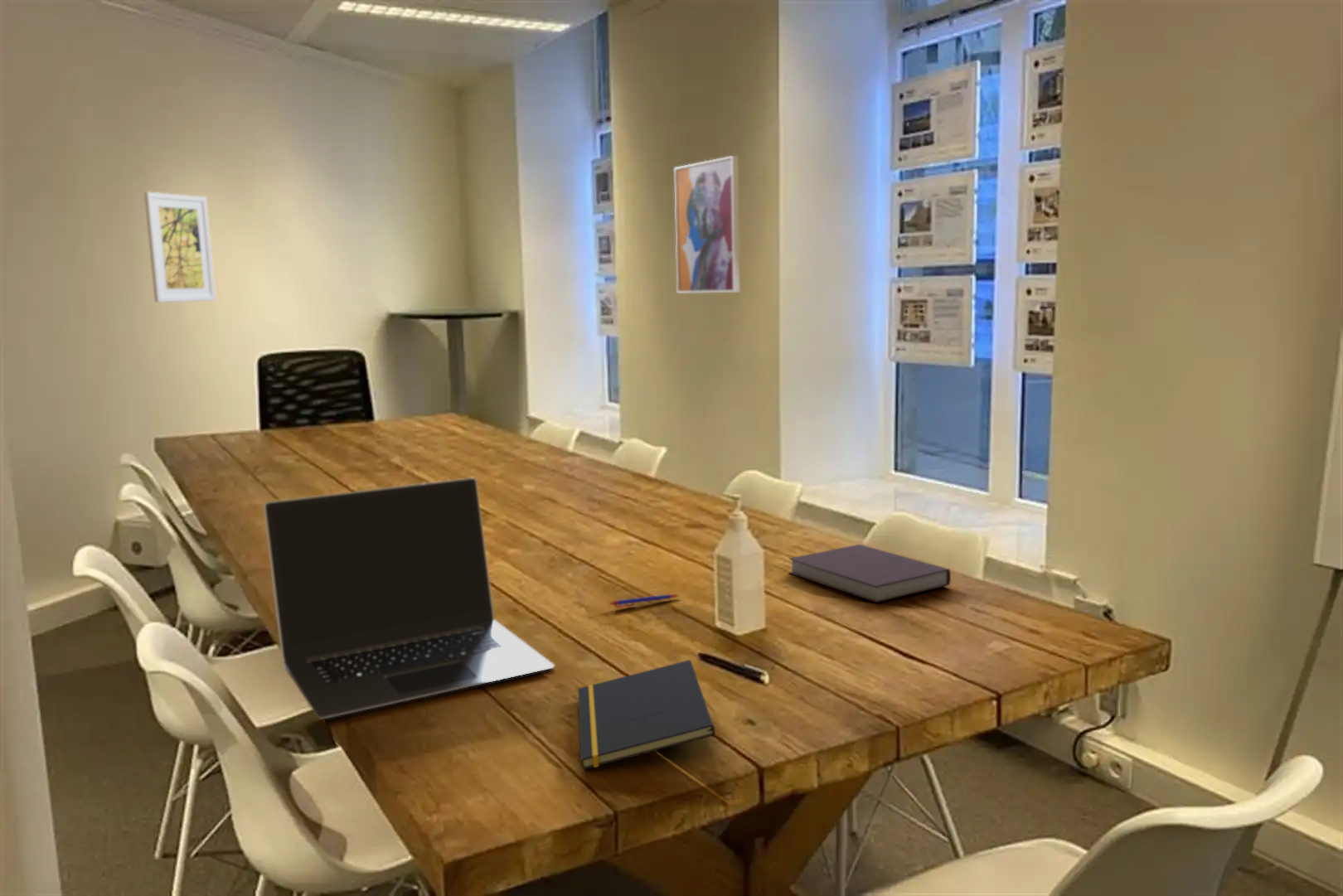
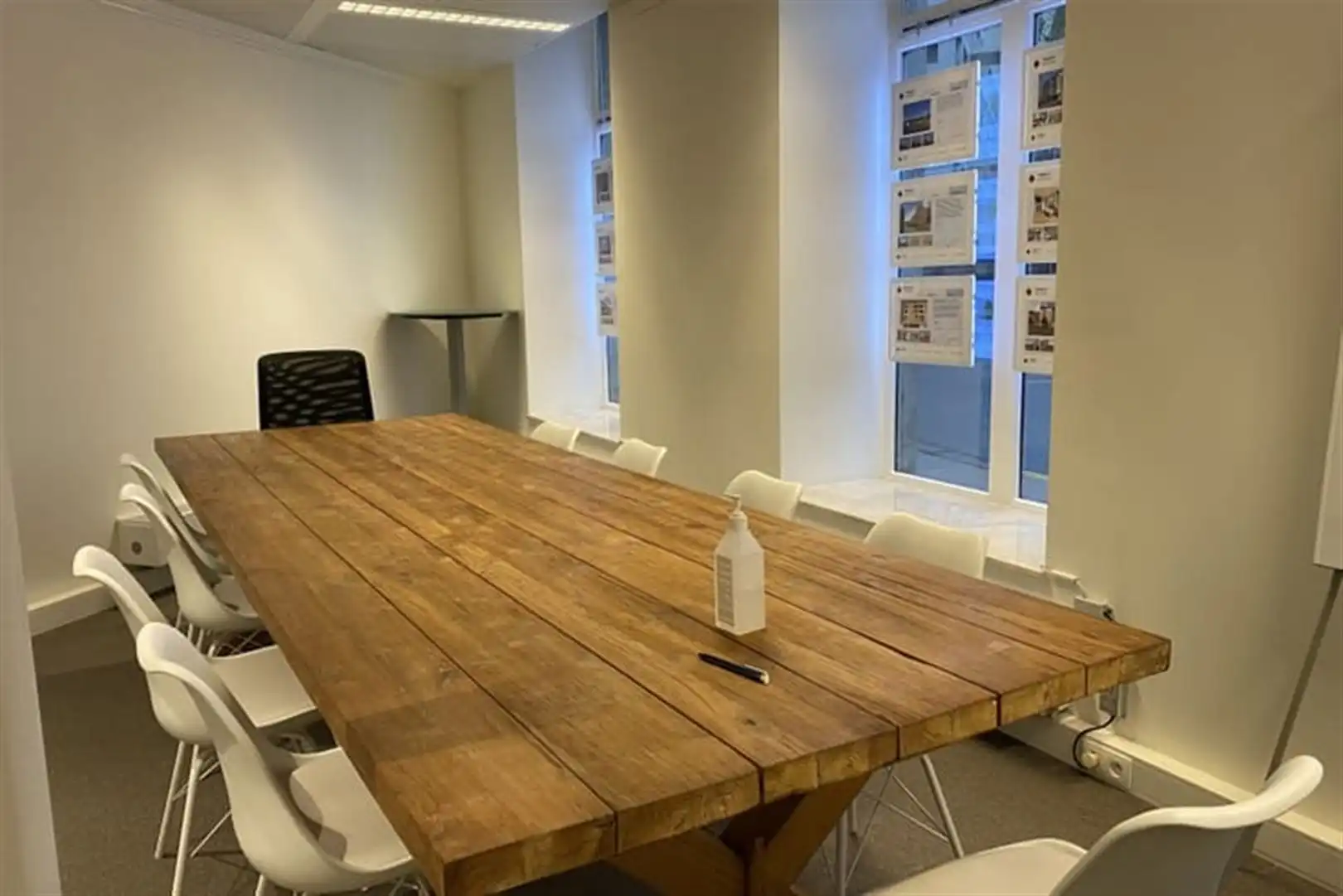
- notebook [788,544,952,603]
- laptop [263,477,555,720]
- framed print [143,191,216,303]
- notepad [578,659,716,770]
- wall art [673,155,741,294]
- pen [608,593,681,608]
